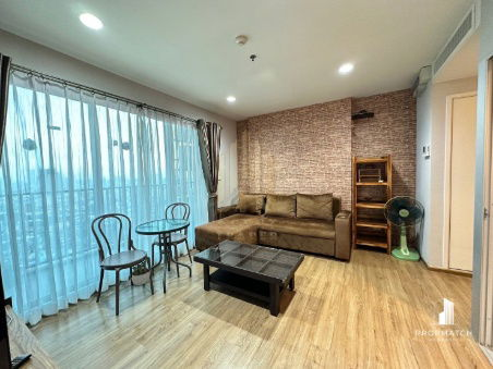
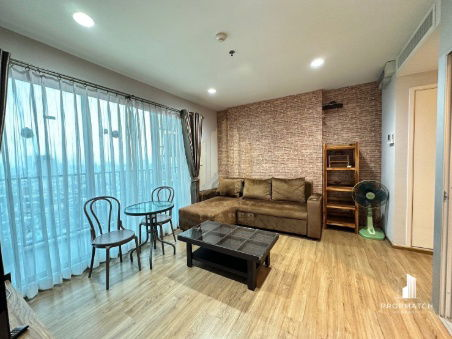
- potted plant [131,250,151,286]
